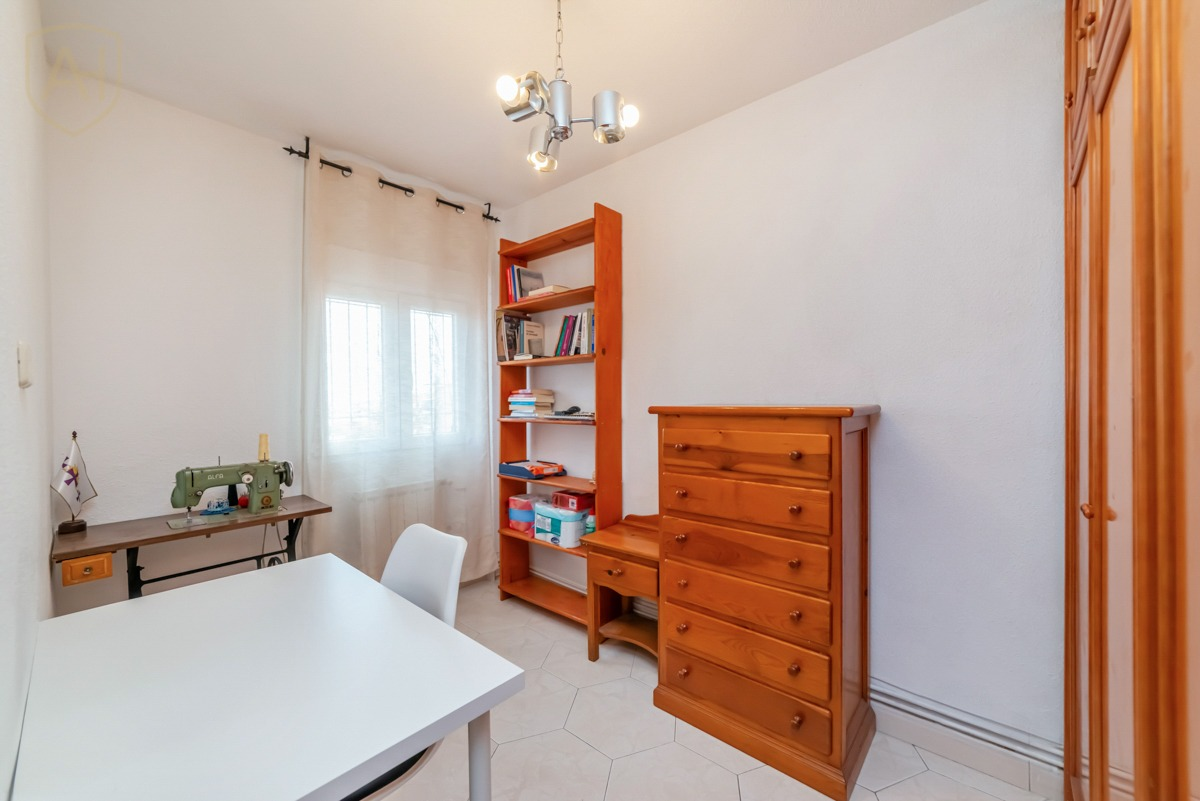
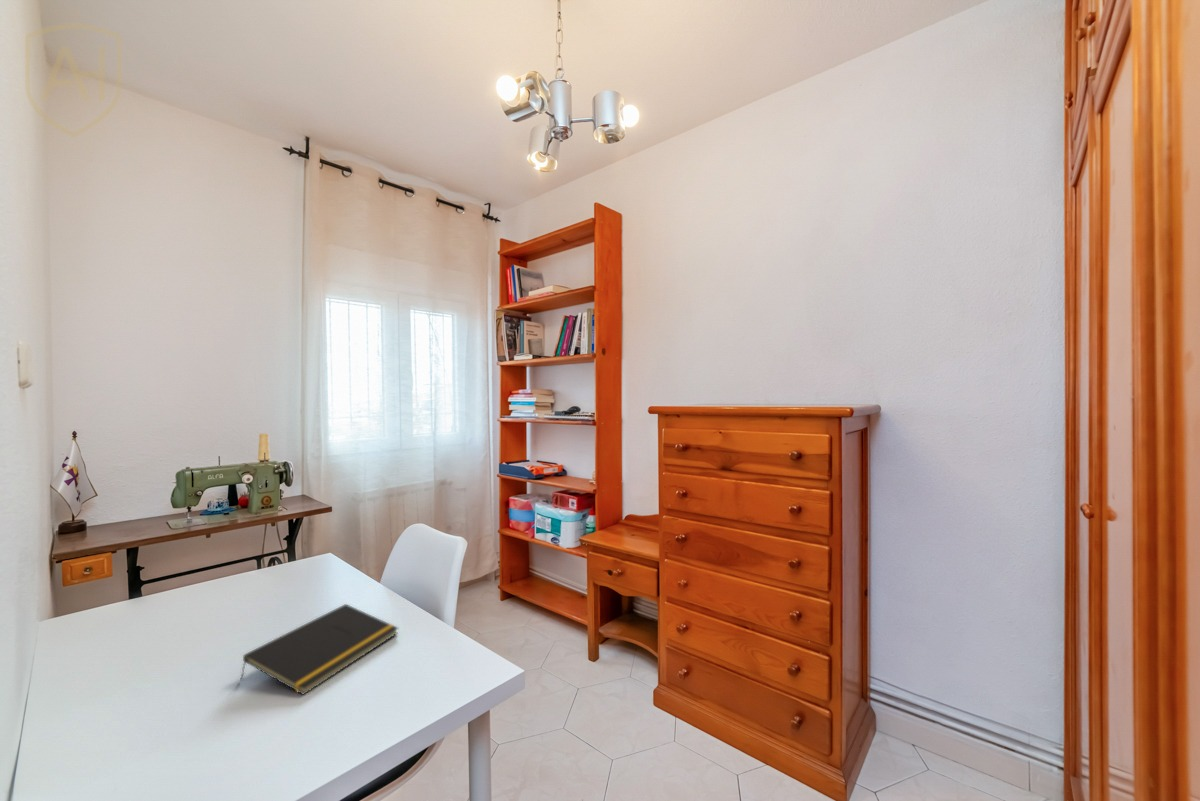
+ notepad [239,603,399,696]
